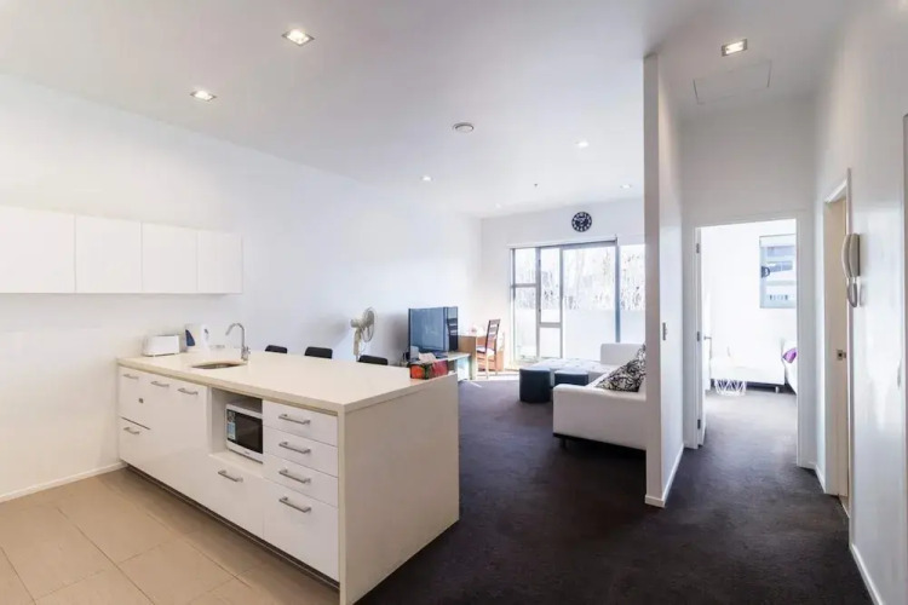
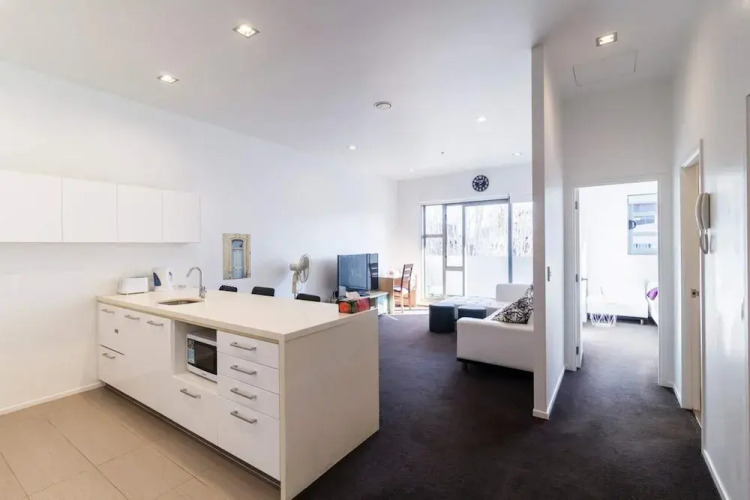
+ wall art [221,232,252,281]
